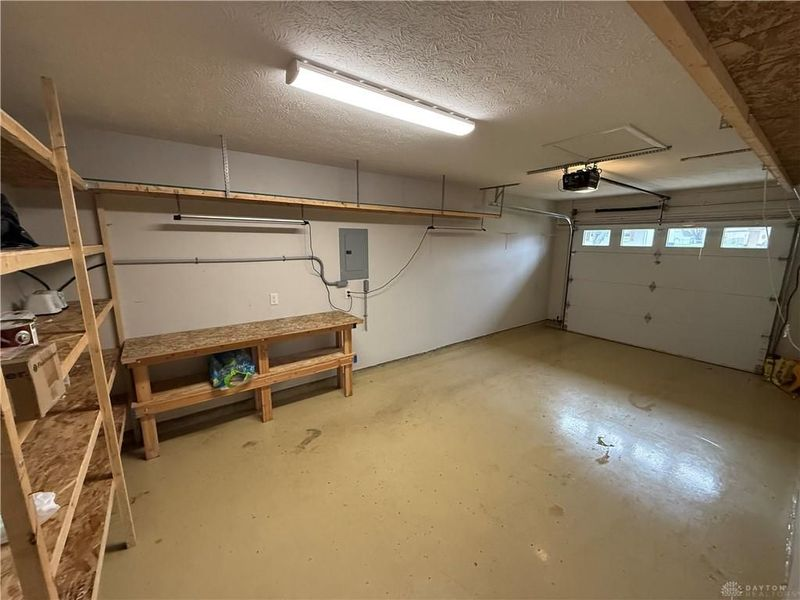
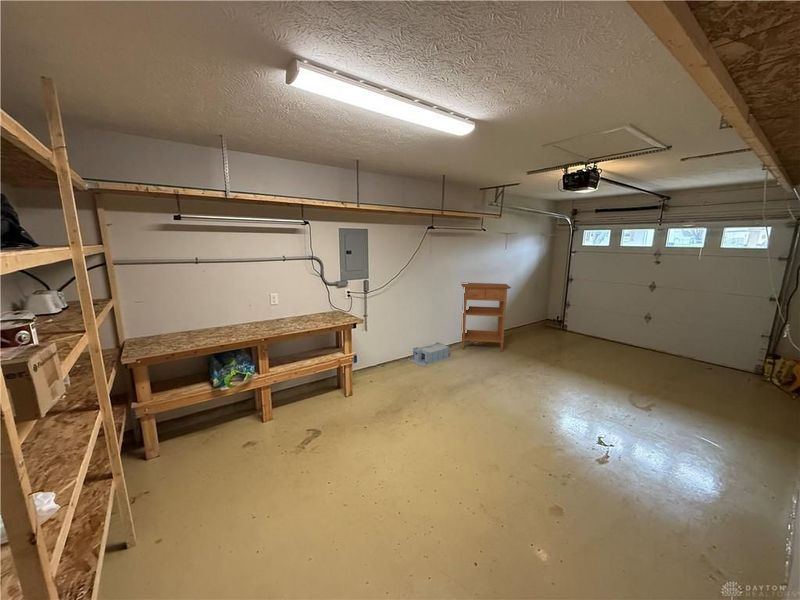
+ storage bin [409,341,452,367]
+ bookshelf [460,282,512,352]
